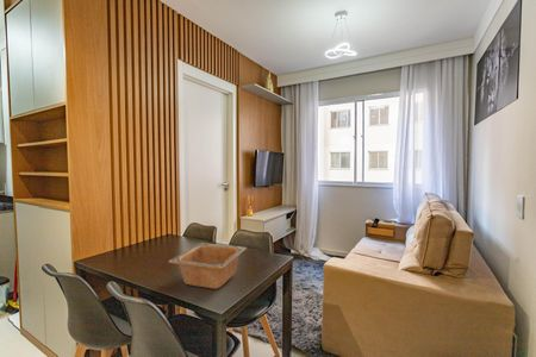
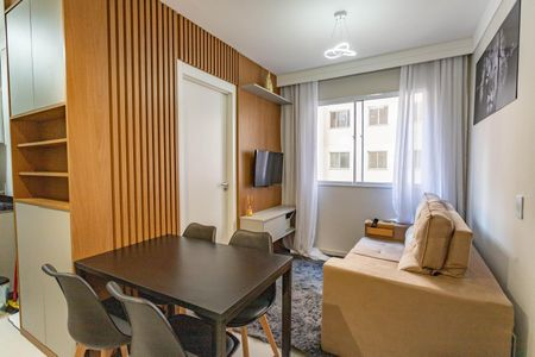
- serving bowl [168,242,248,290]
